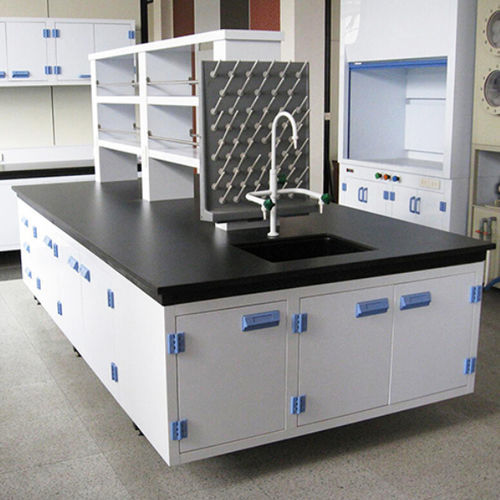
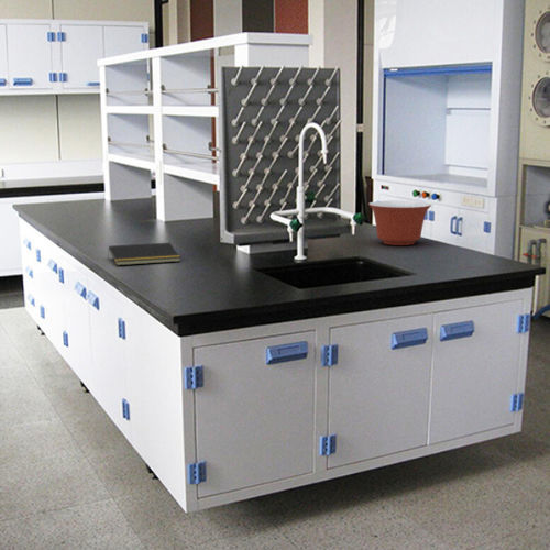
+ mixing bowl [367,200,432,246]
+ notepad [107,242,182,266]
